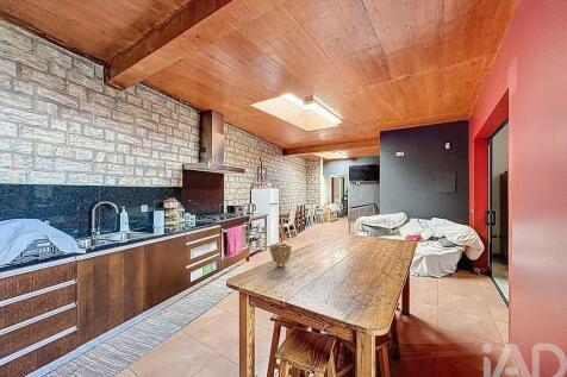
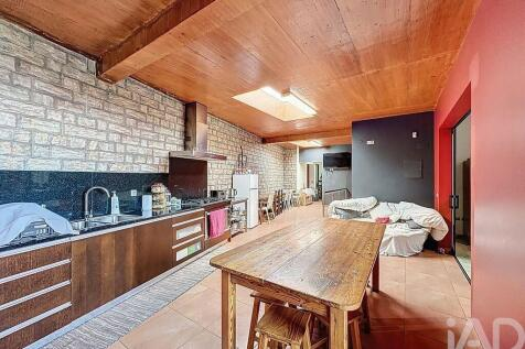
- decorative bowl [268,243,293,269]
